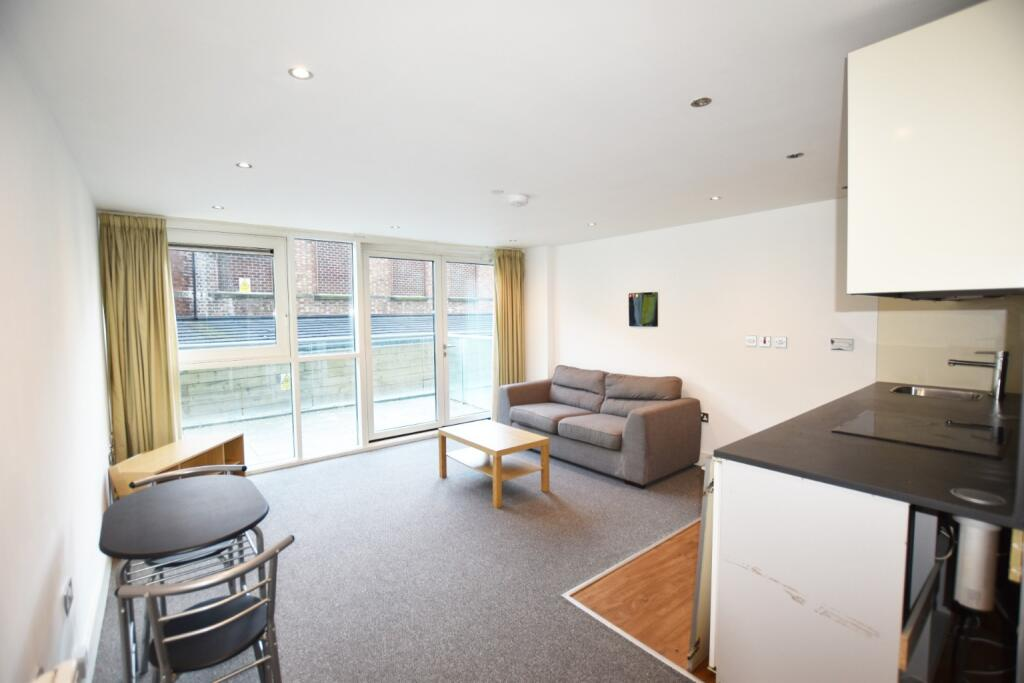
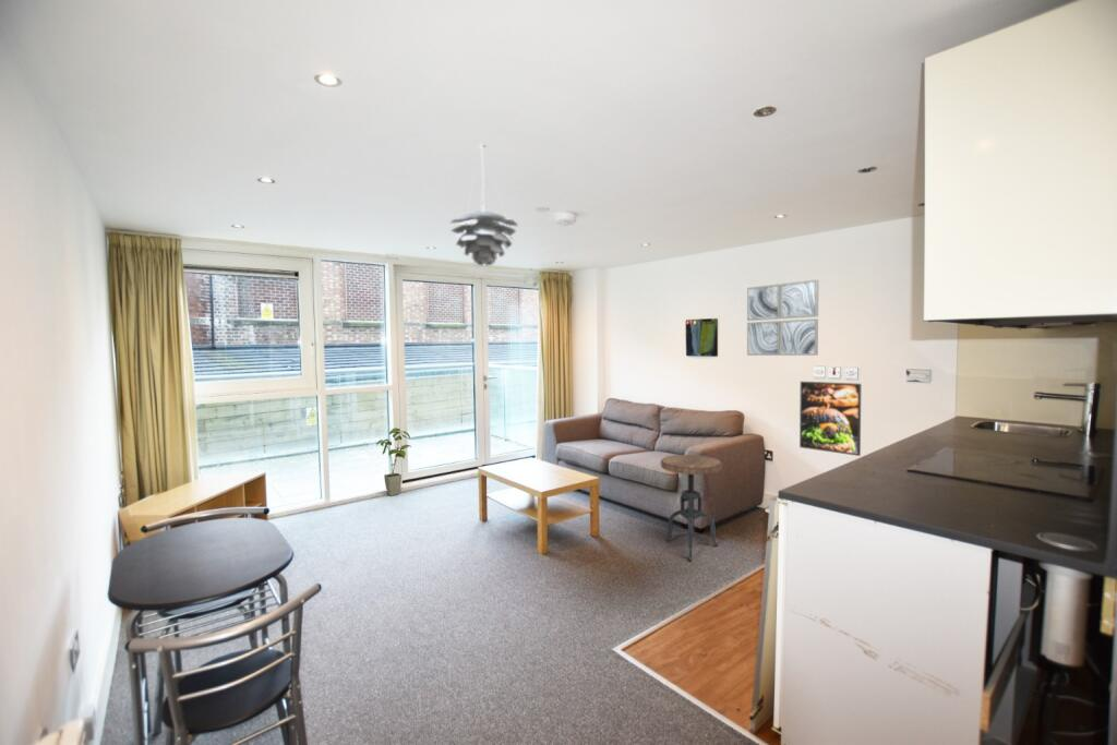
+ wall art [746,279,819,357]
+ side table [660,454,723,562]
+ pendant light [449,143,519,266]
+ house plant [375,426,412,497]
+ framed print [798,381,863,457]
